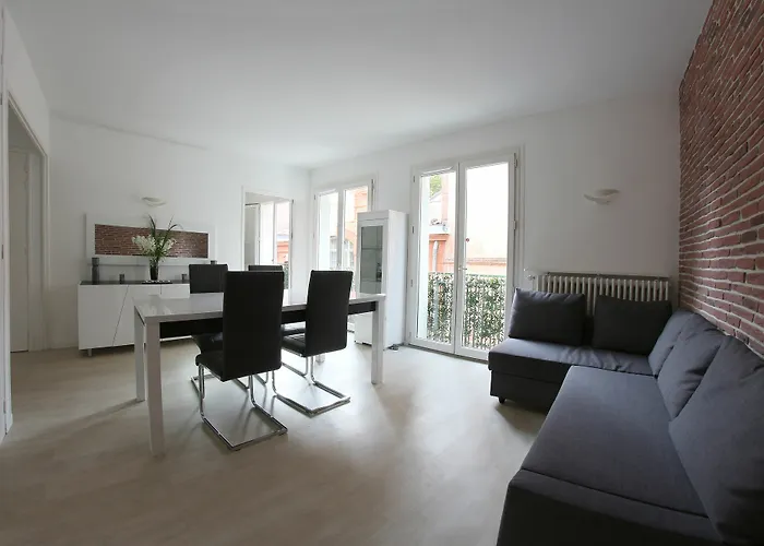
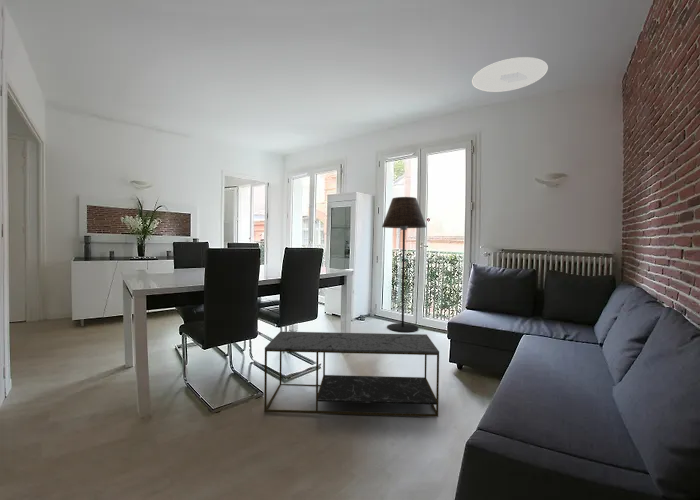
+ ceiling light [471,56,549,93]
+ floor lamp [381,196,427,333]
+ coffee table [263,331,440,418]
